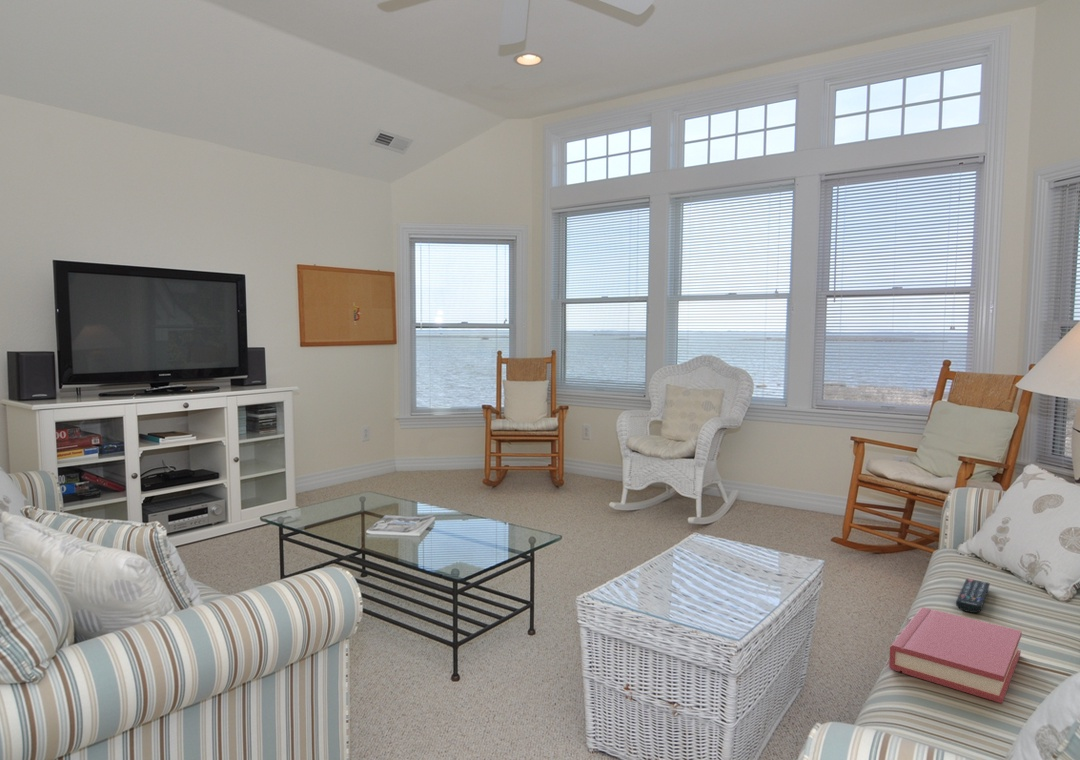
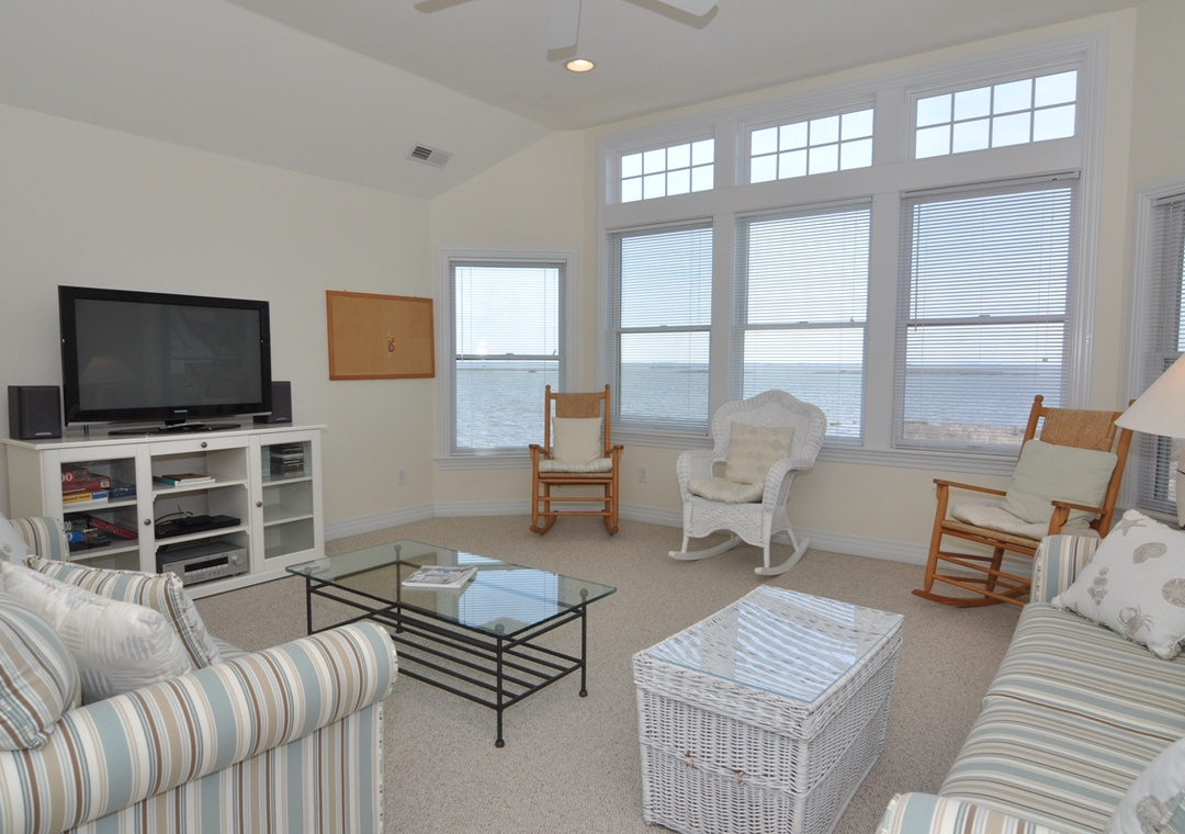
- hardback book [888,607,1023,704]
- remote control [955,578,991,614]
